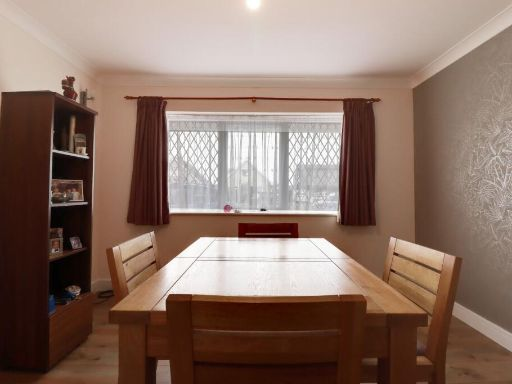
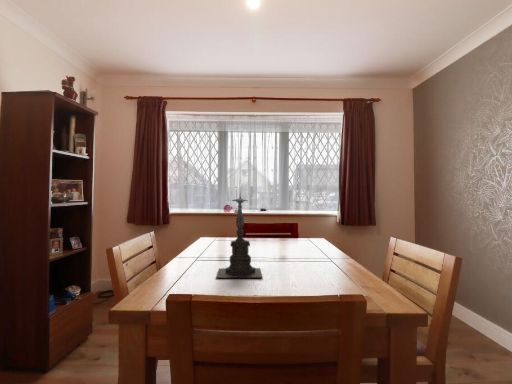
+ candle holder [215,186,263,279]
